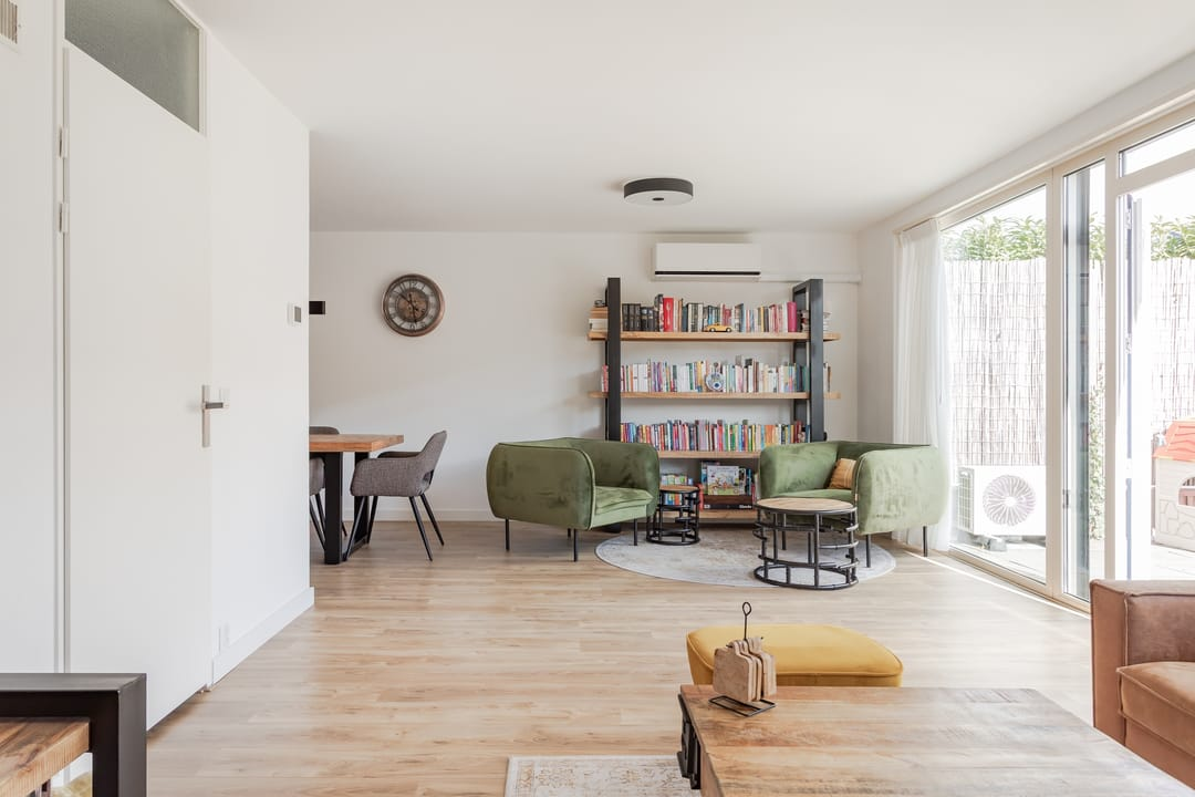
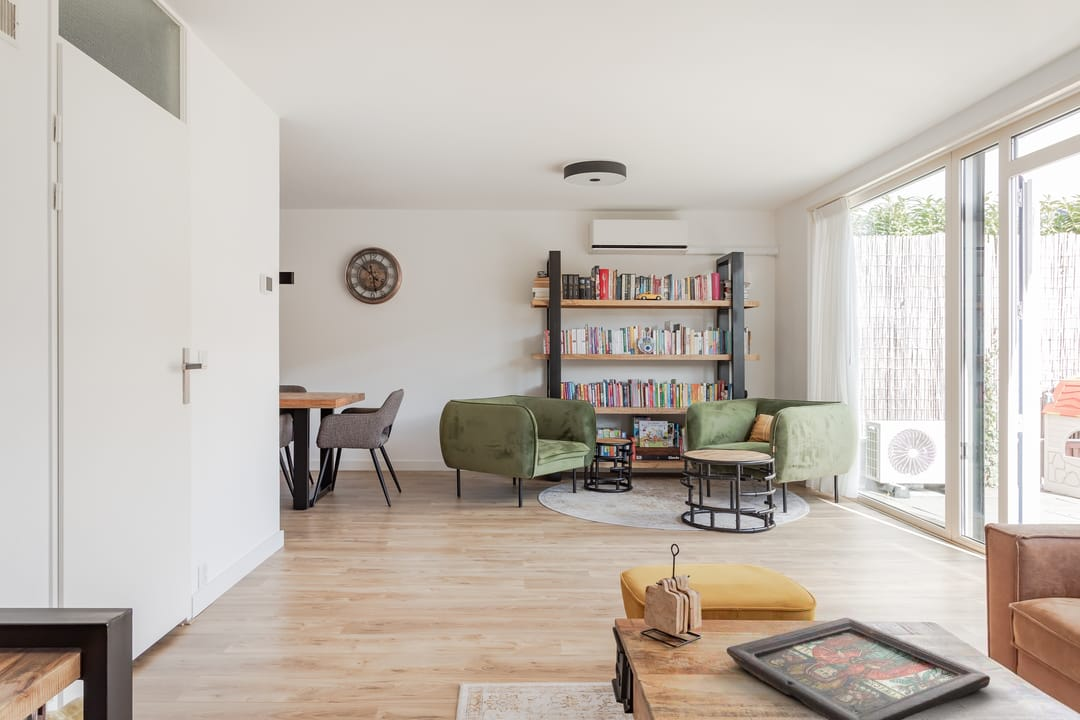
+ decorative tray [725,617,991,720]
